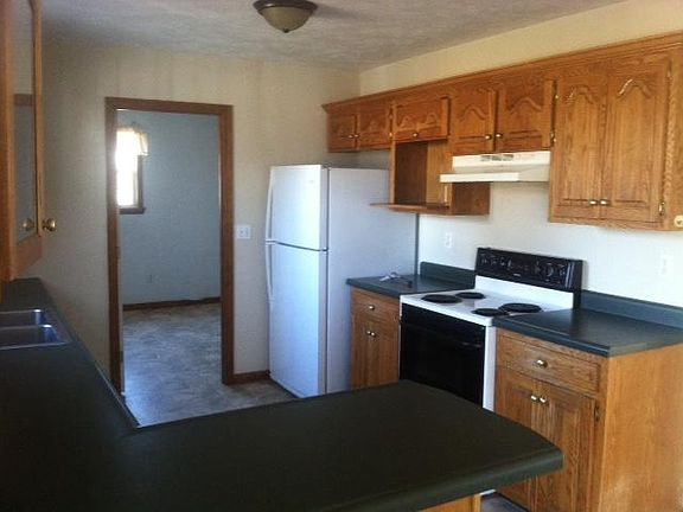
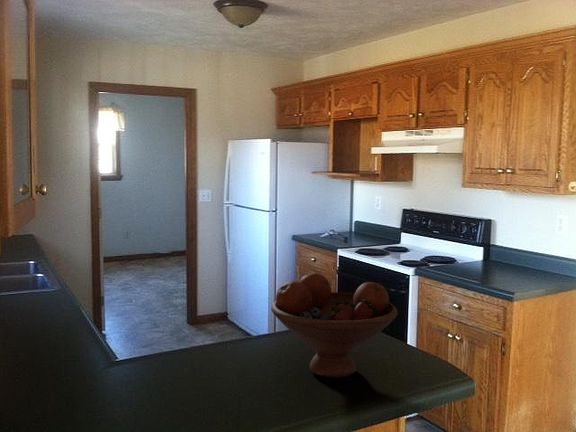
+ fruit bowl [270,272,398,379]
